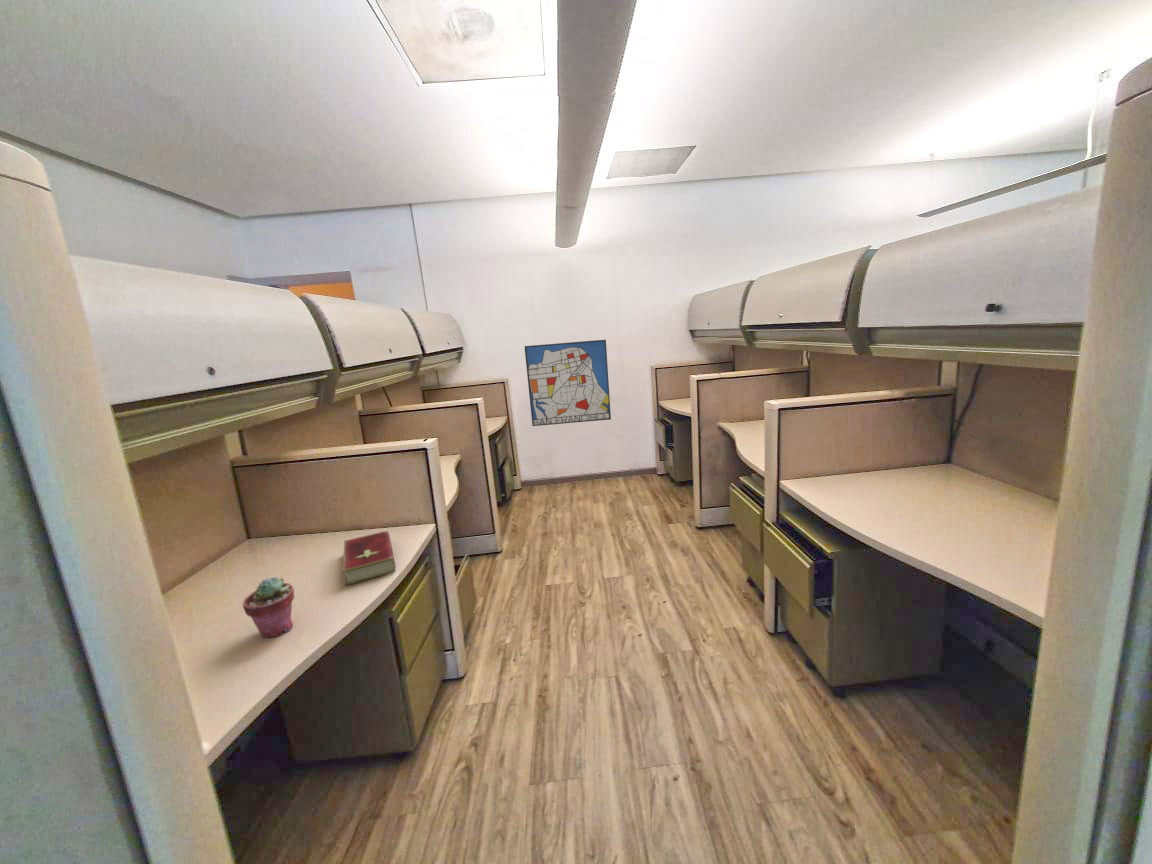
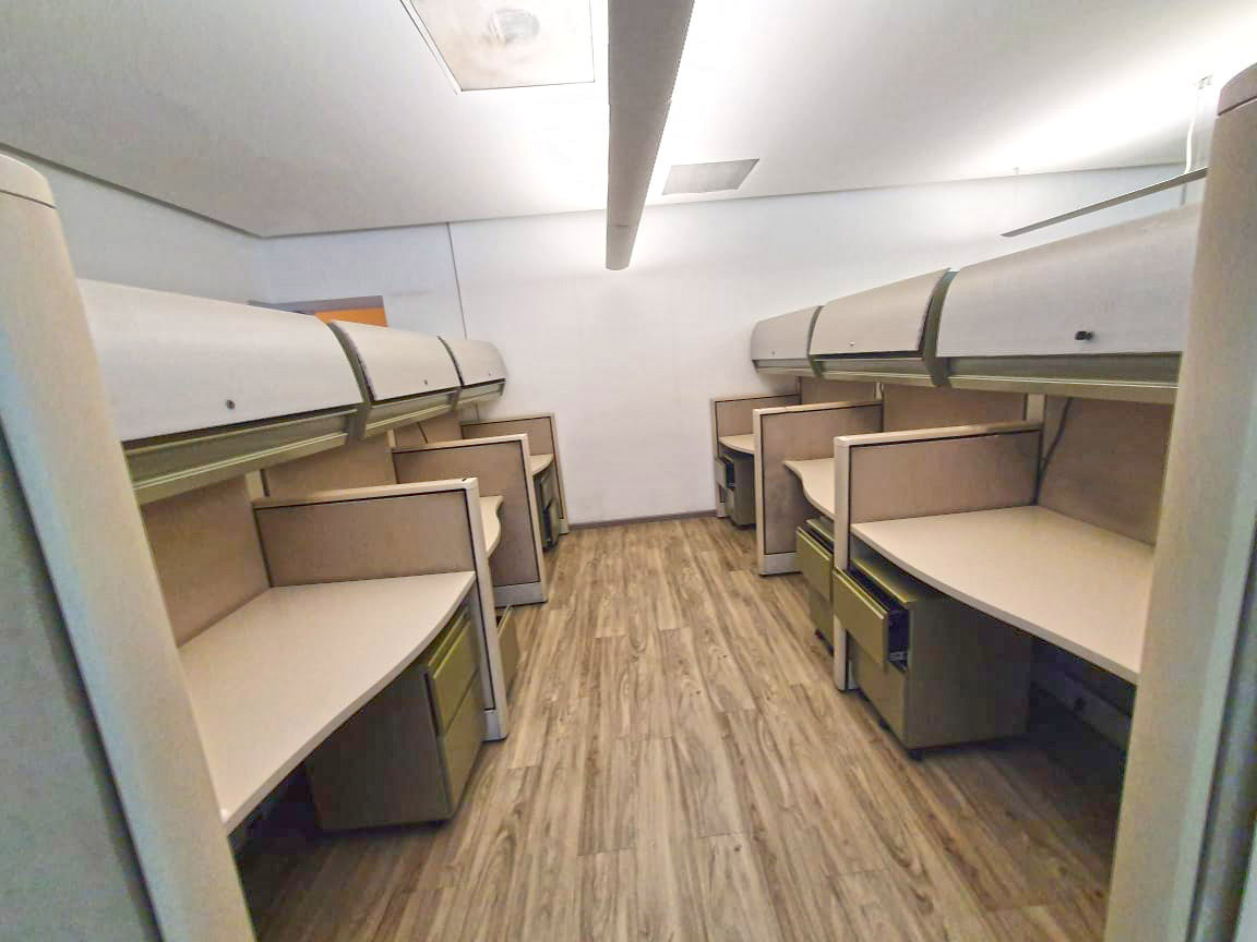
- potted succulent [242,576,295,638]
- hardcover book [342,530,397,586]
- wall art [523,339,612,427]
